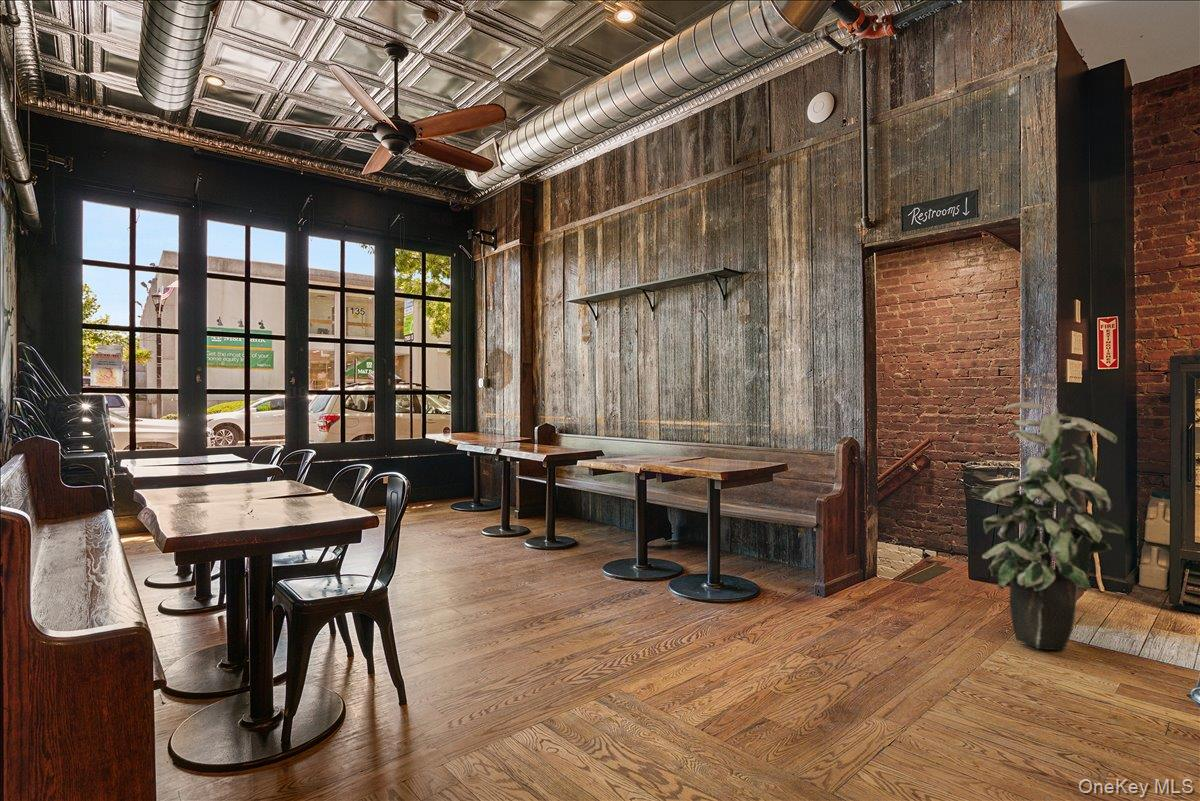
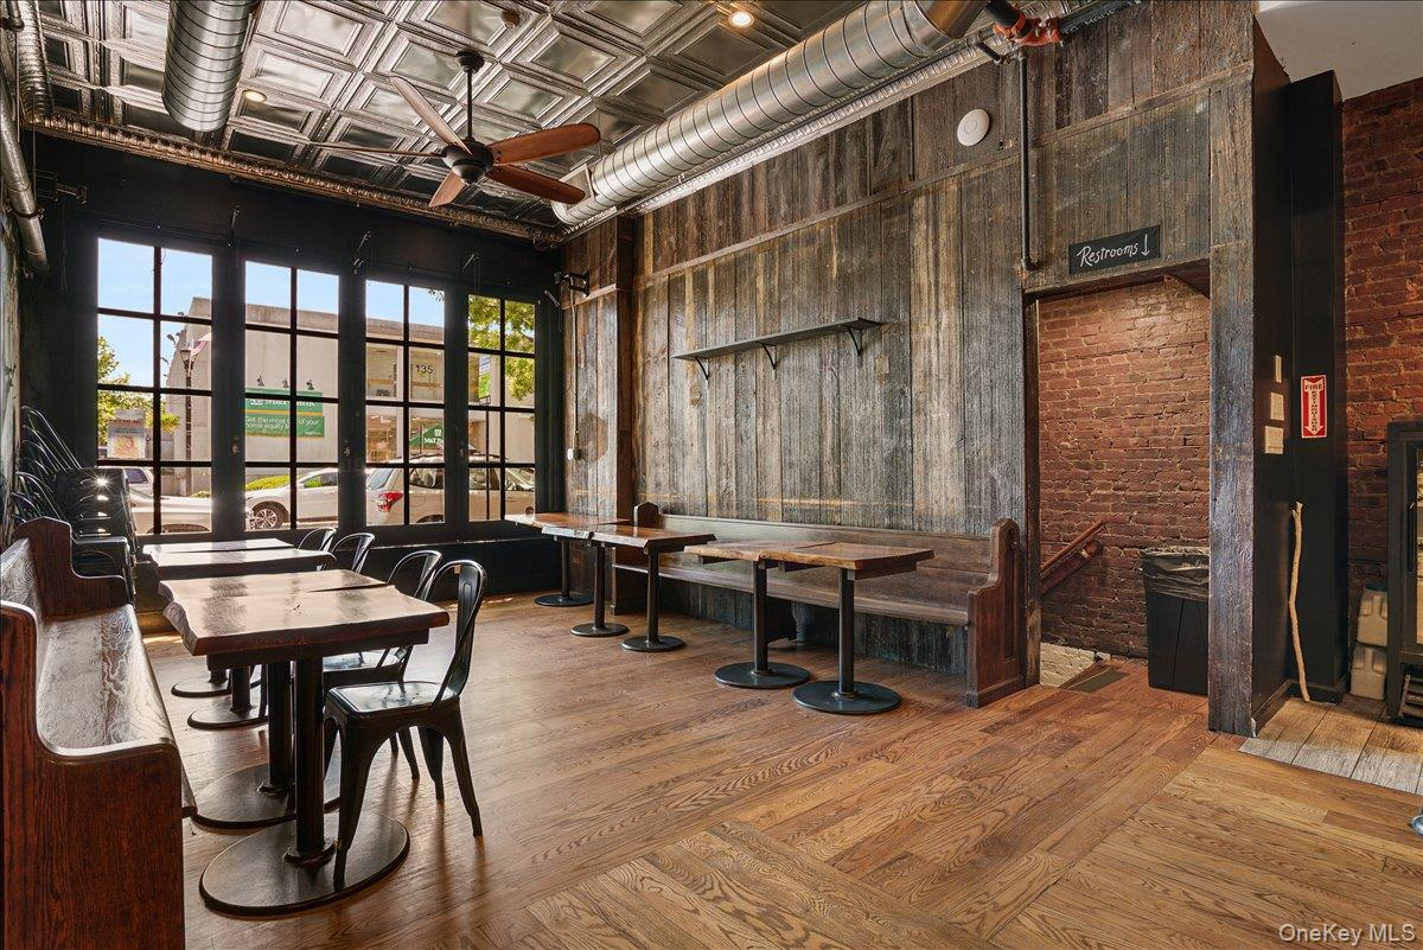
- indoor plant [970,401,1126,652]
